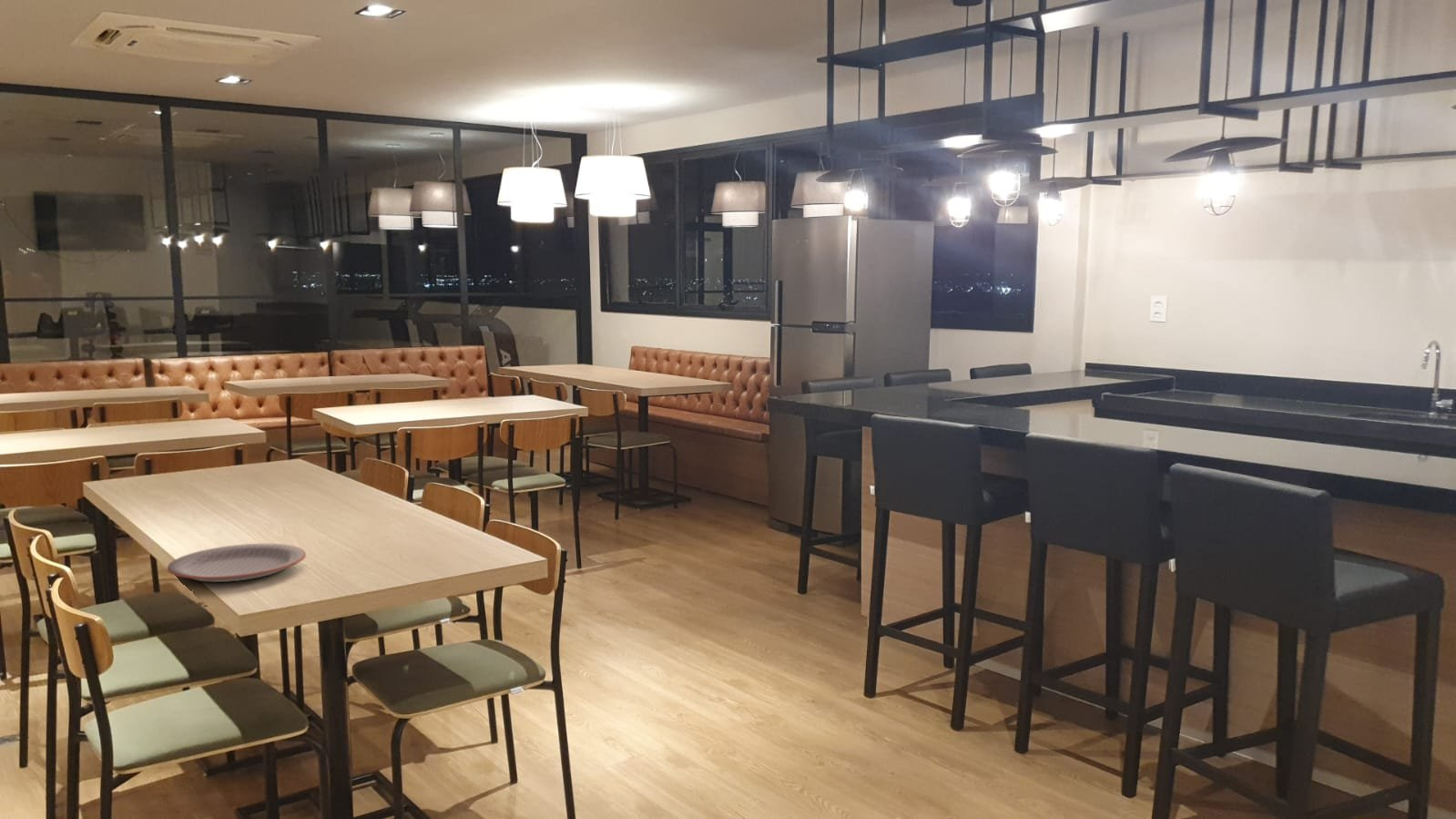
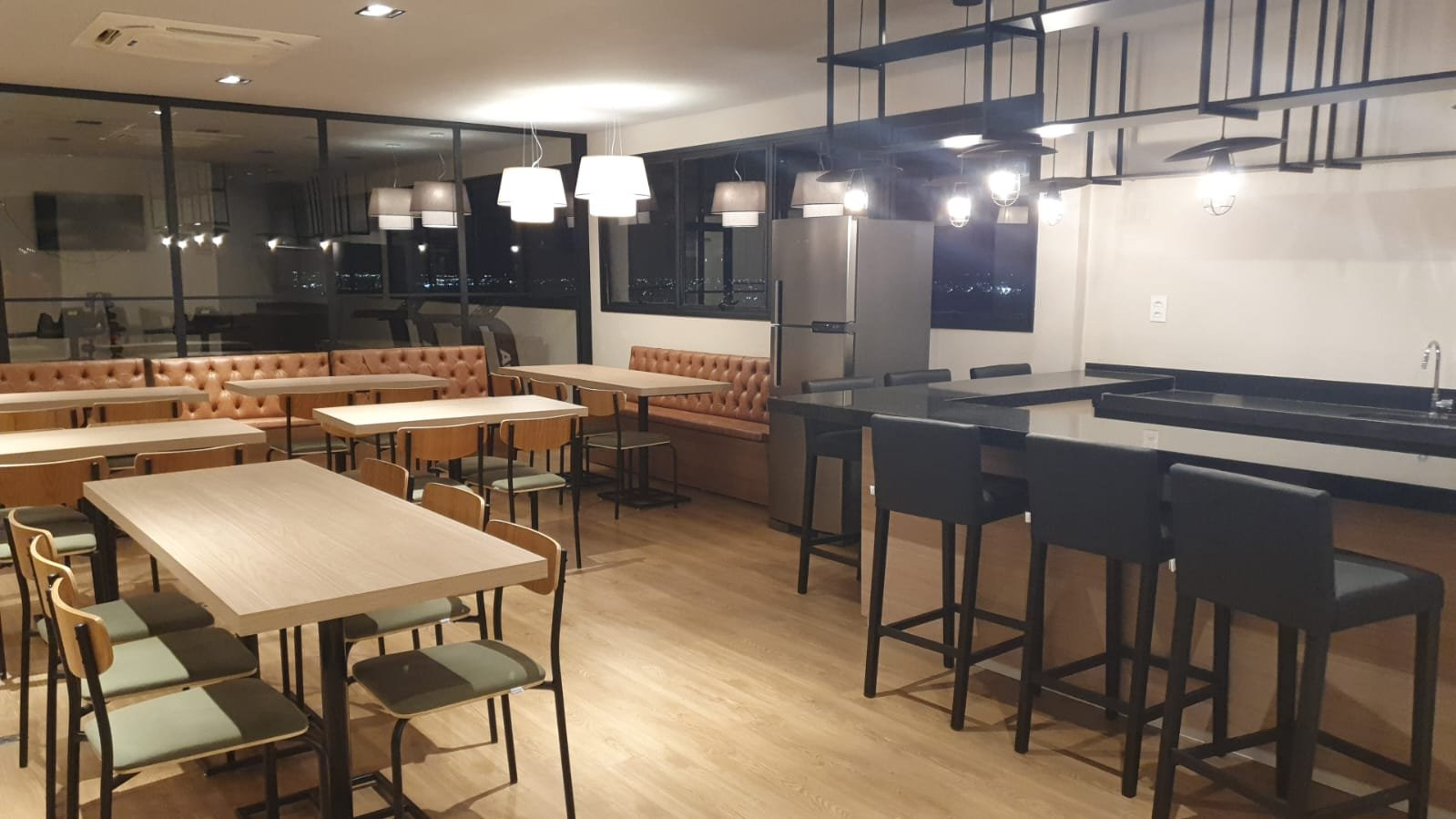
- plate [167,543,307,583]
